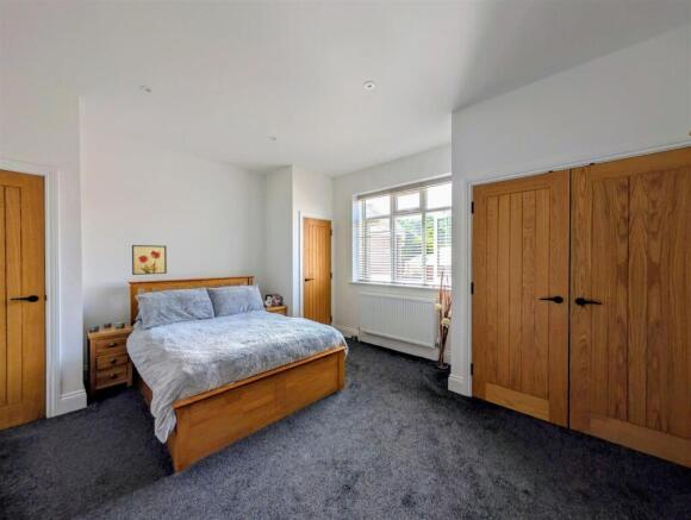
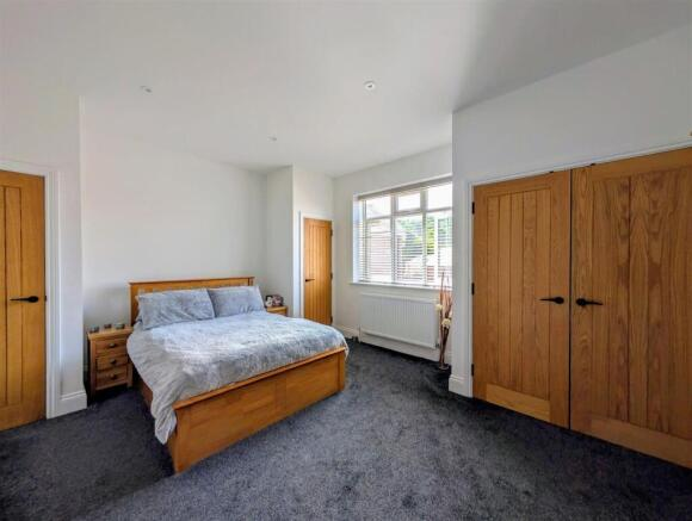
- wall art [131,244,168,276]
